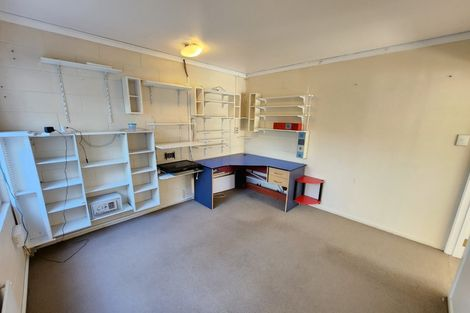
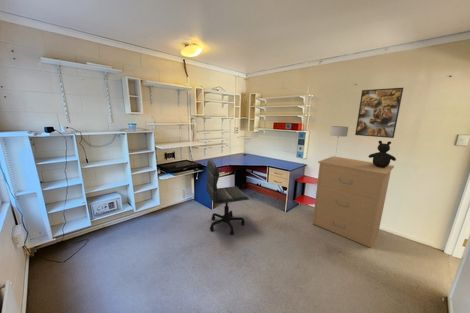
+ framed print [354,87,404,139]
+ filing cabinet [311,155,395,249]
+ table lamp [329,125,349,160]
+ teddy bear [367,140,397,168]
+ office chair [206,159,250,236]
